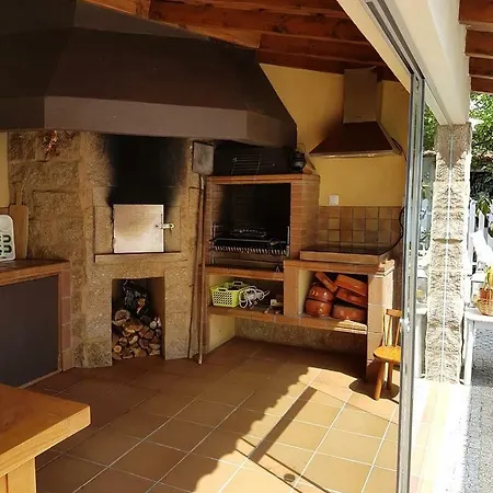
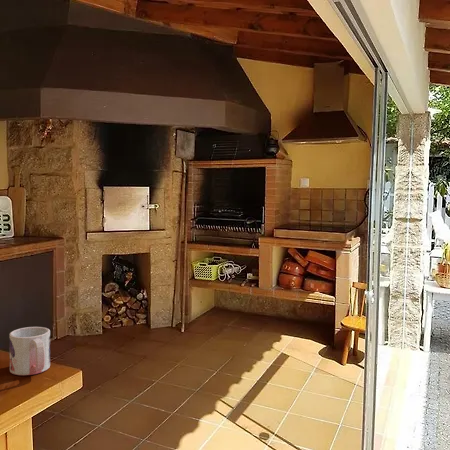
+ mug [9,326,51,376]
